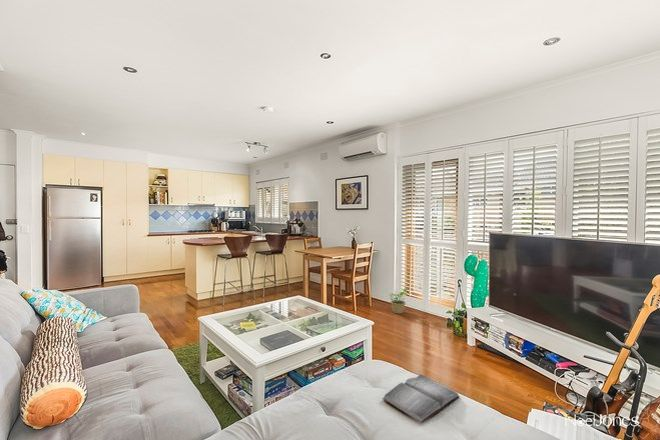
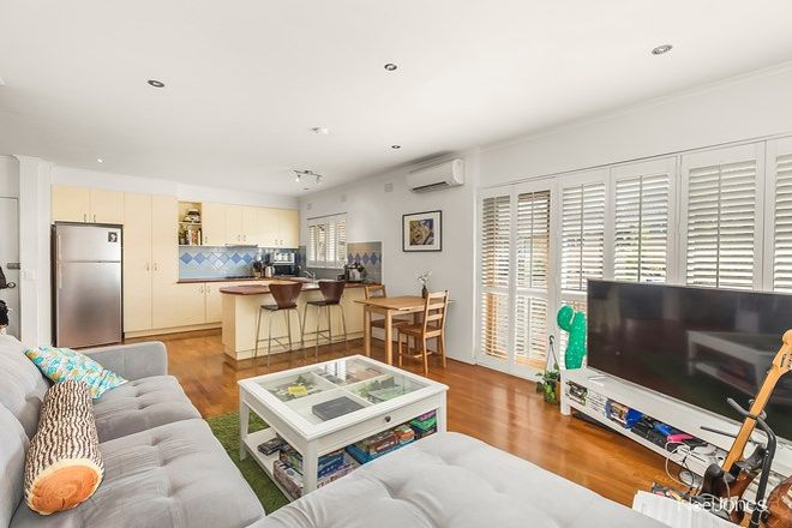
- potted plant [389,288,408,315]
- hardback book [382,373,460,424]
